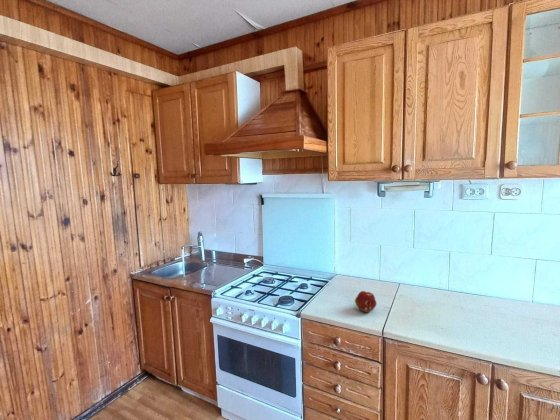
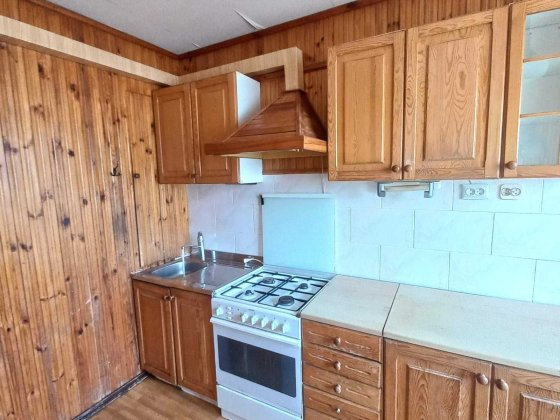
- fruit [354,290,377,313]
